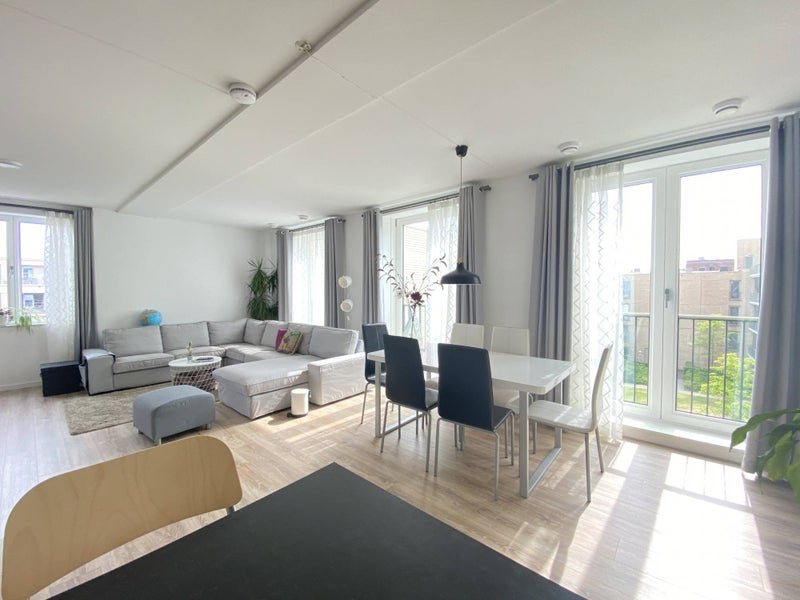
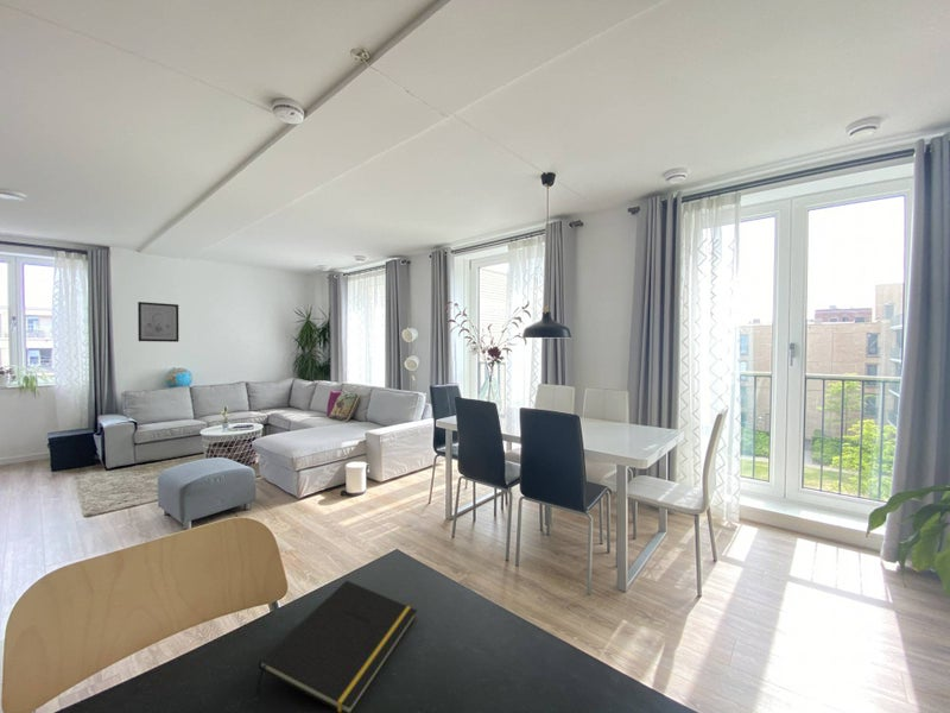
+ notepad [255,580,418,713]
+ wall art [137,301,179,343]
